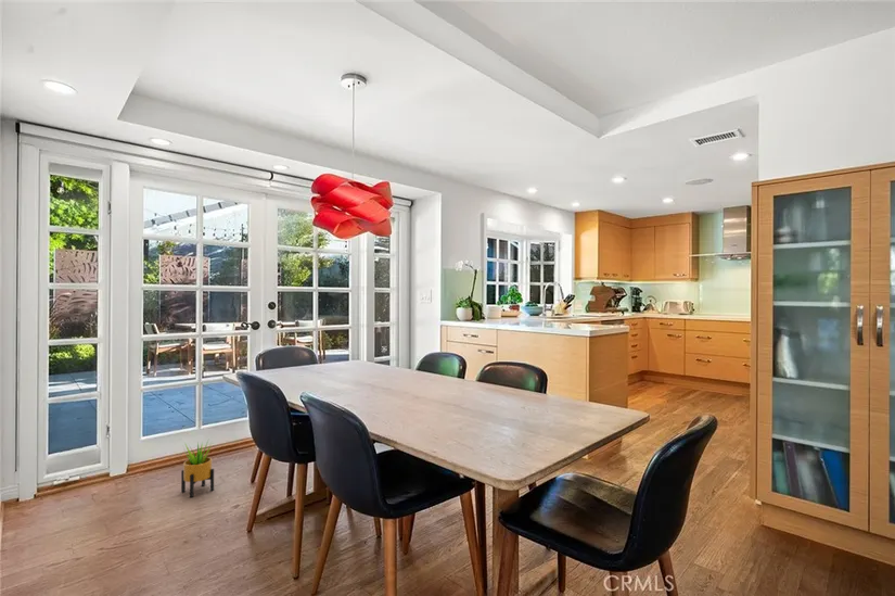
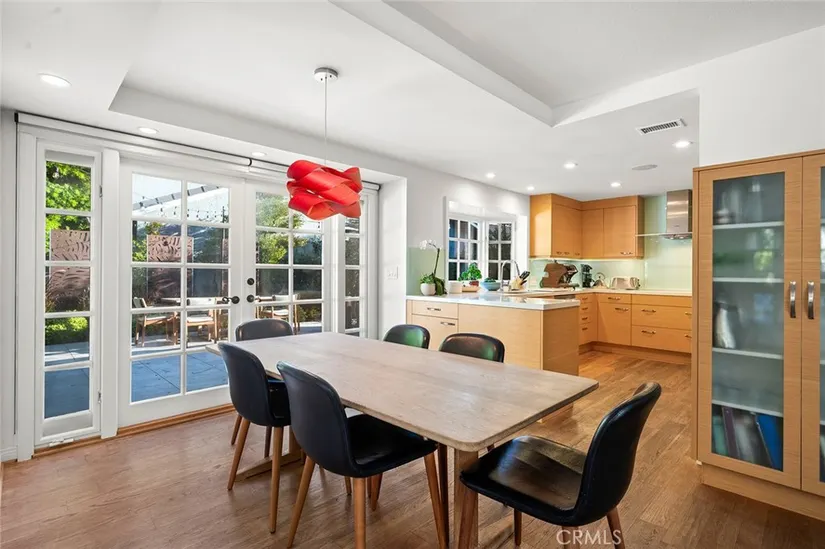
- potted plant [180,440,215,498]
